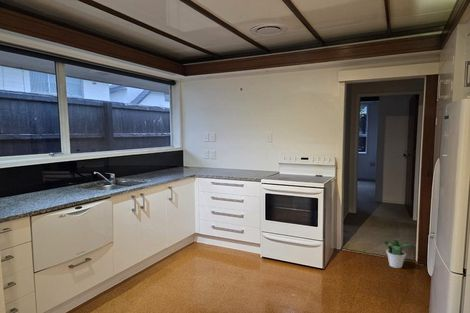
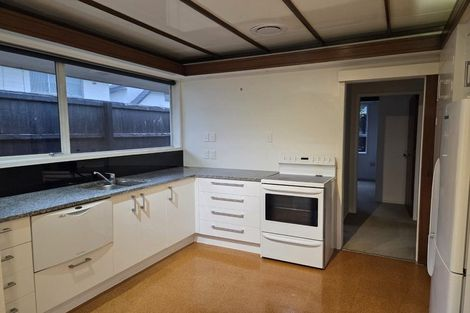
- potted plant [379,239,416,269]
